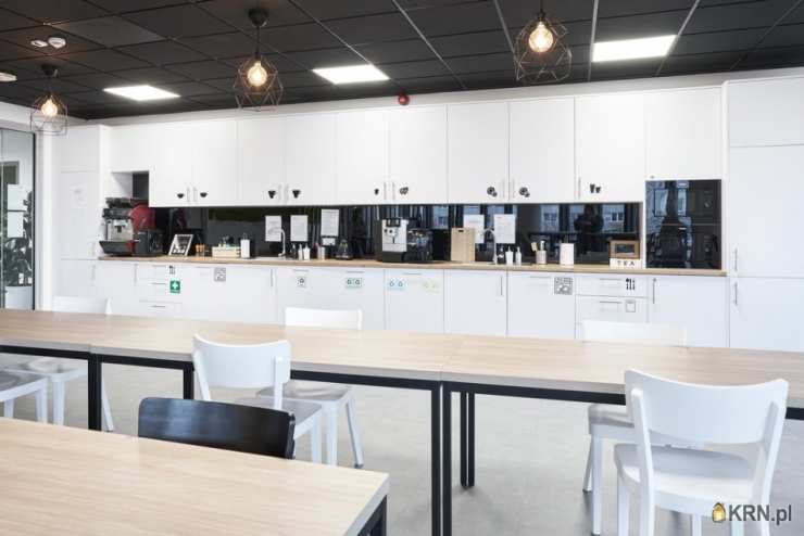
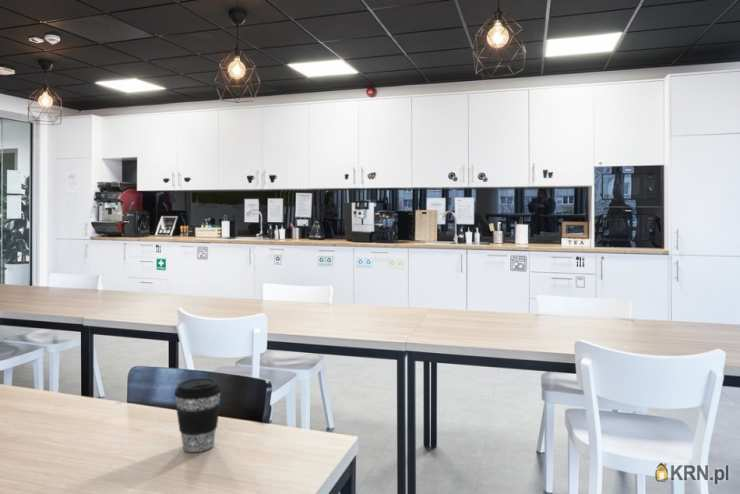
+ coffee cup [173,377,223,453]
